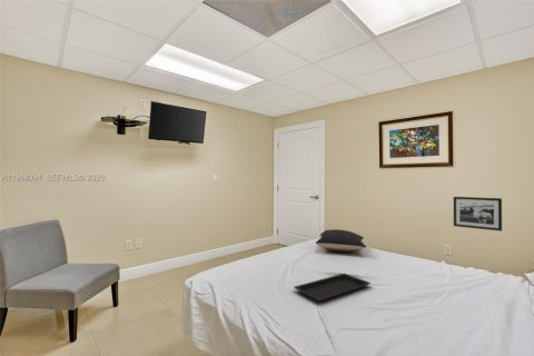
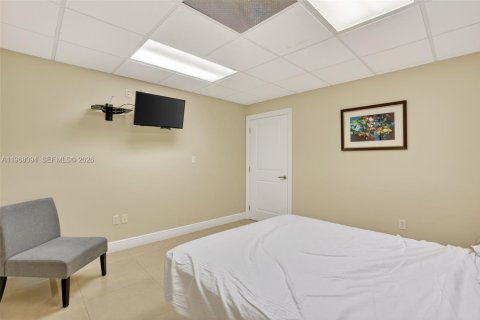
- serving tray [293,273,372,303]
- pillow [315,228,367,253]
- picture frame [453,196,503,233]
